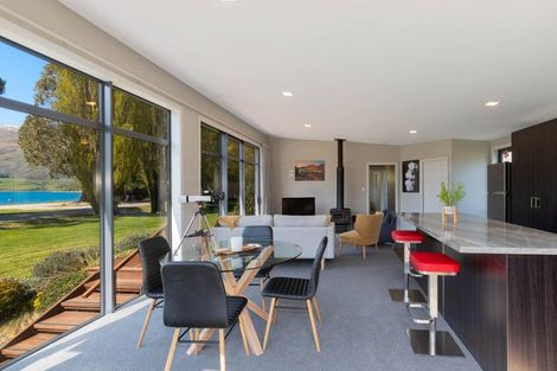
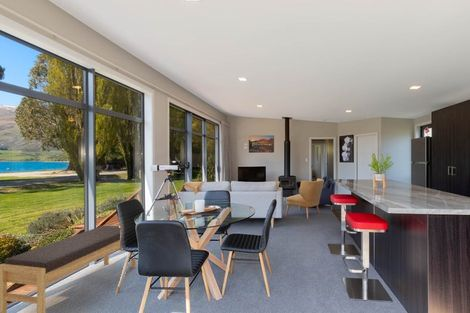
+ bench [0,224,137,313]
